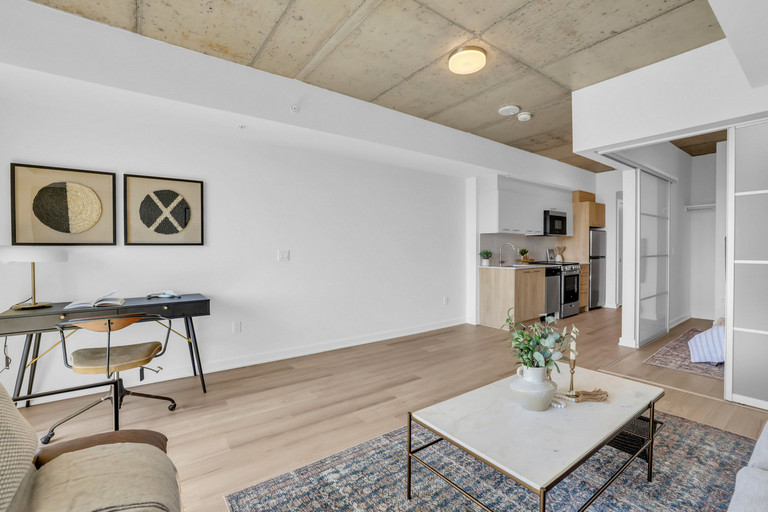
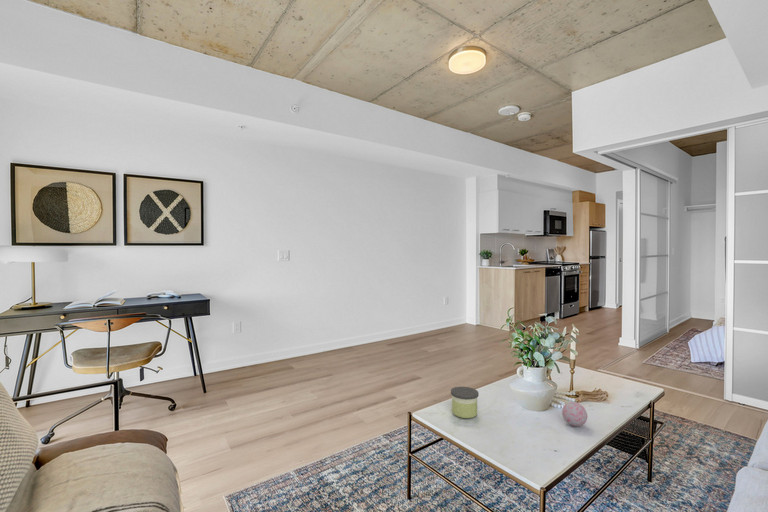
+ candle [450,386,480,419]
+ decorative ball [561,401,588,427]
